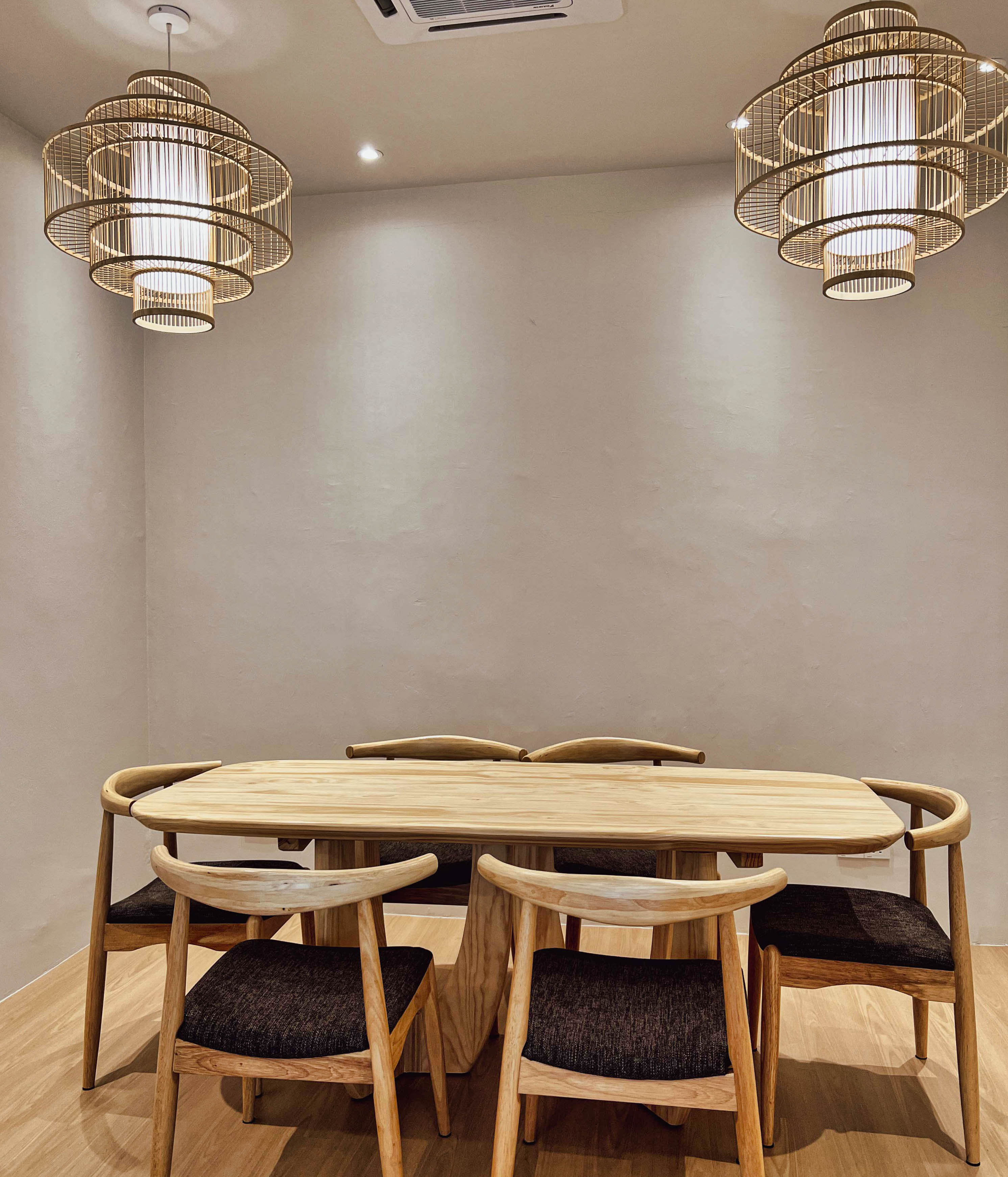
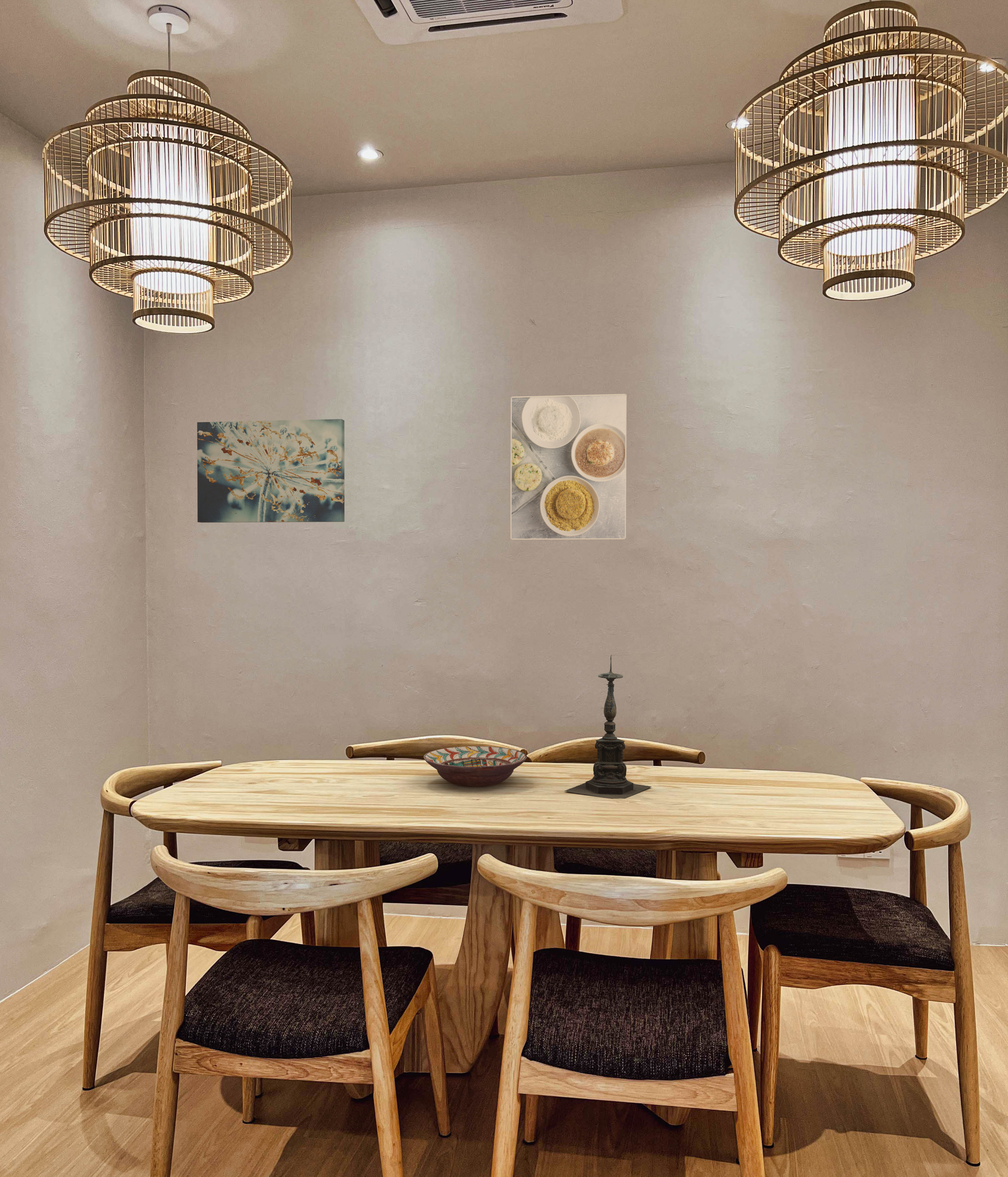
+ candle holder [564,655,652,799]
+ decorative bowl [423,746,527,787]
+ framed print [510,393,627,540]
+ wall art [197,419,345,523]
